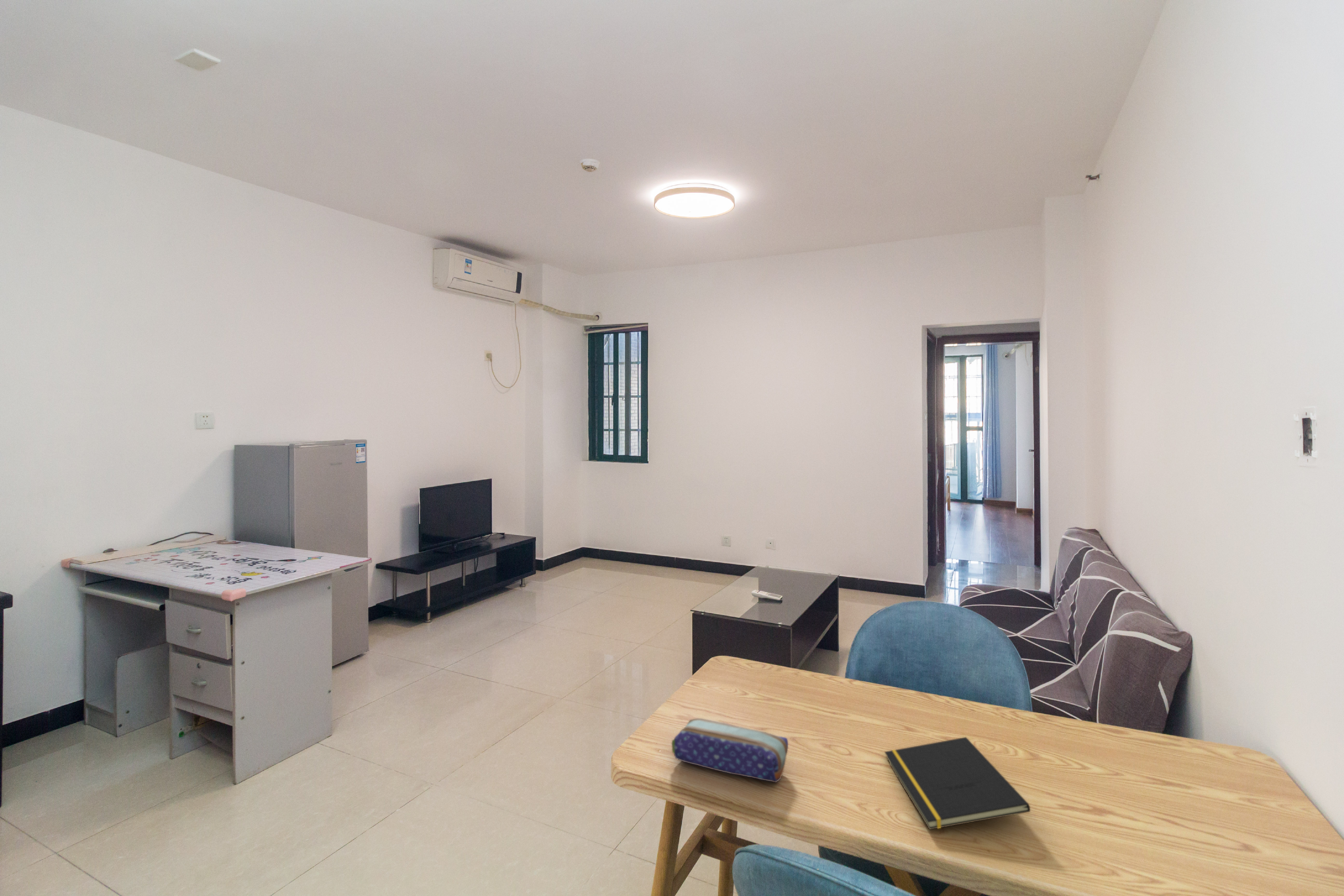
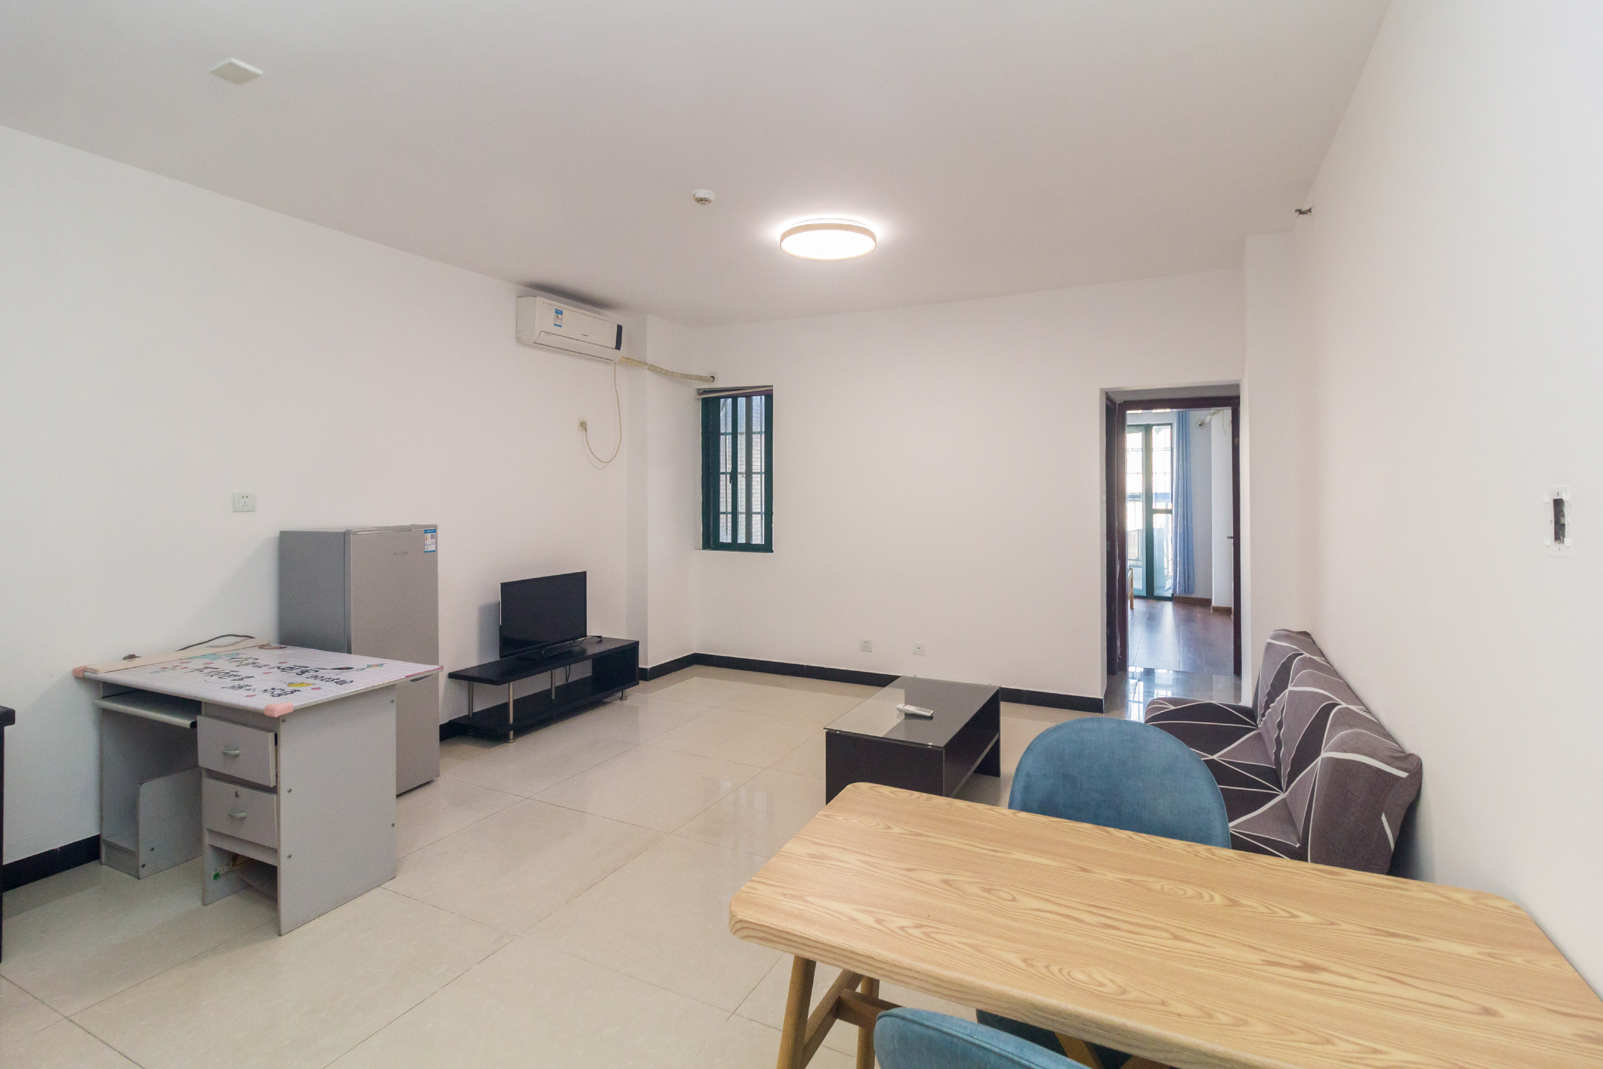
- pencil case [671,718,788,783]
- notepad [884,737,1031,830]
